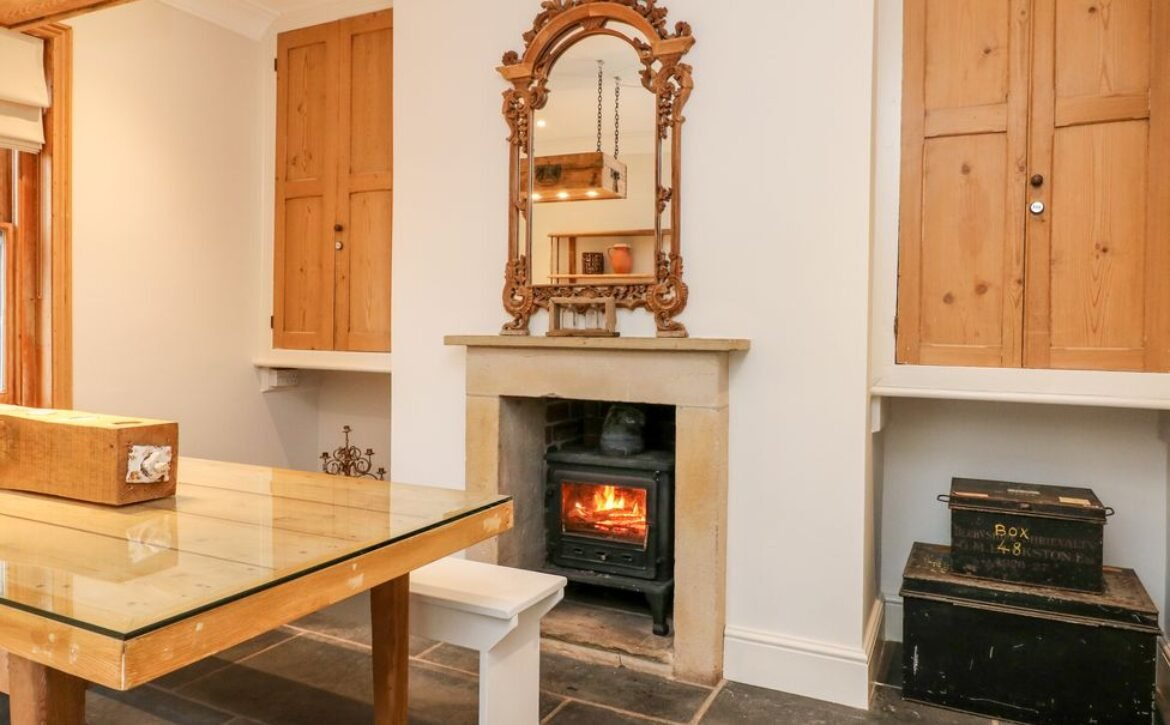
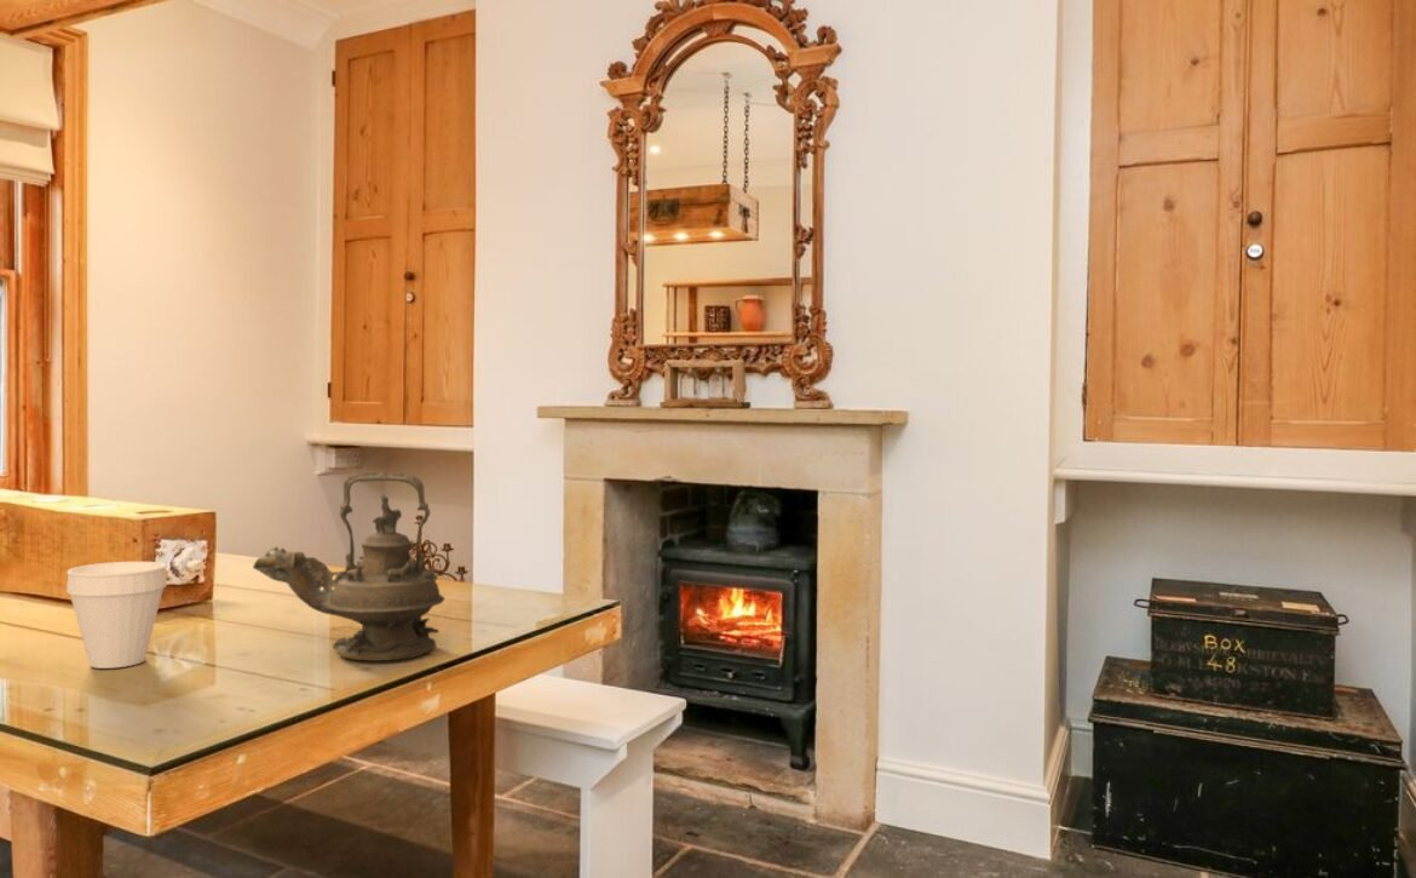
+ teapot [252,470,447,662]
+ cup [65,561,168,670]
